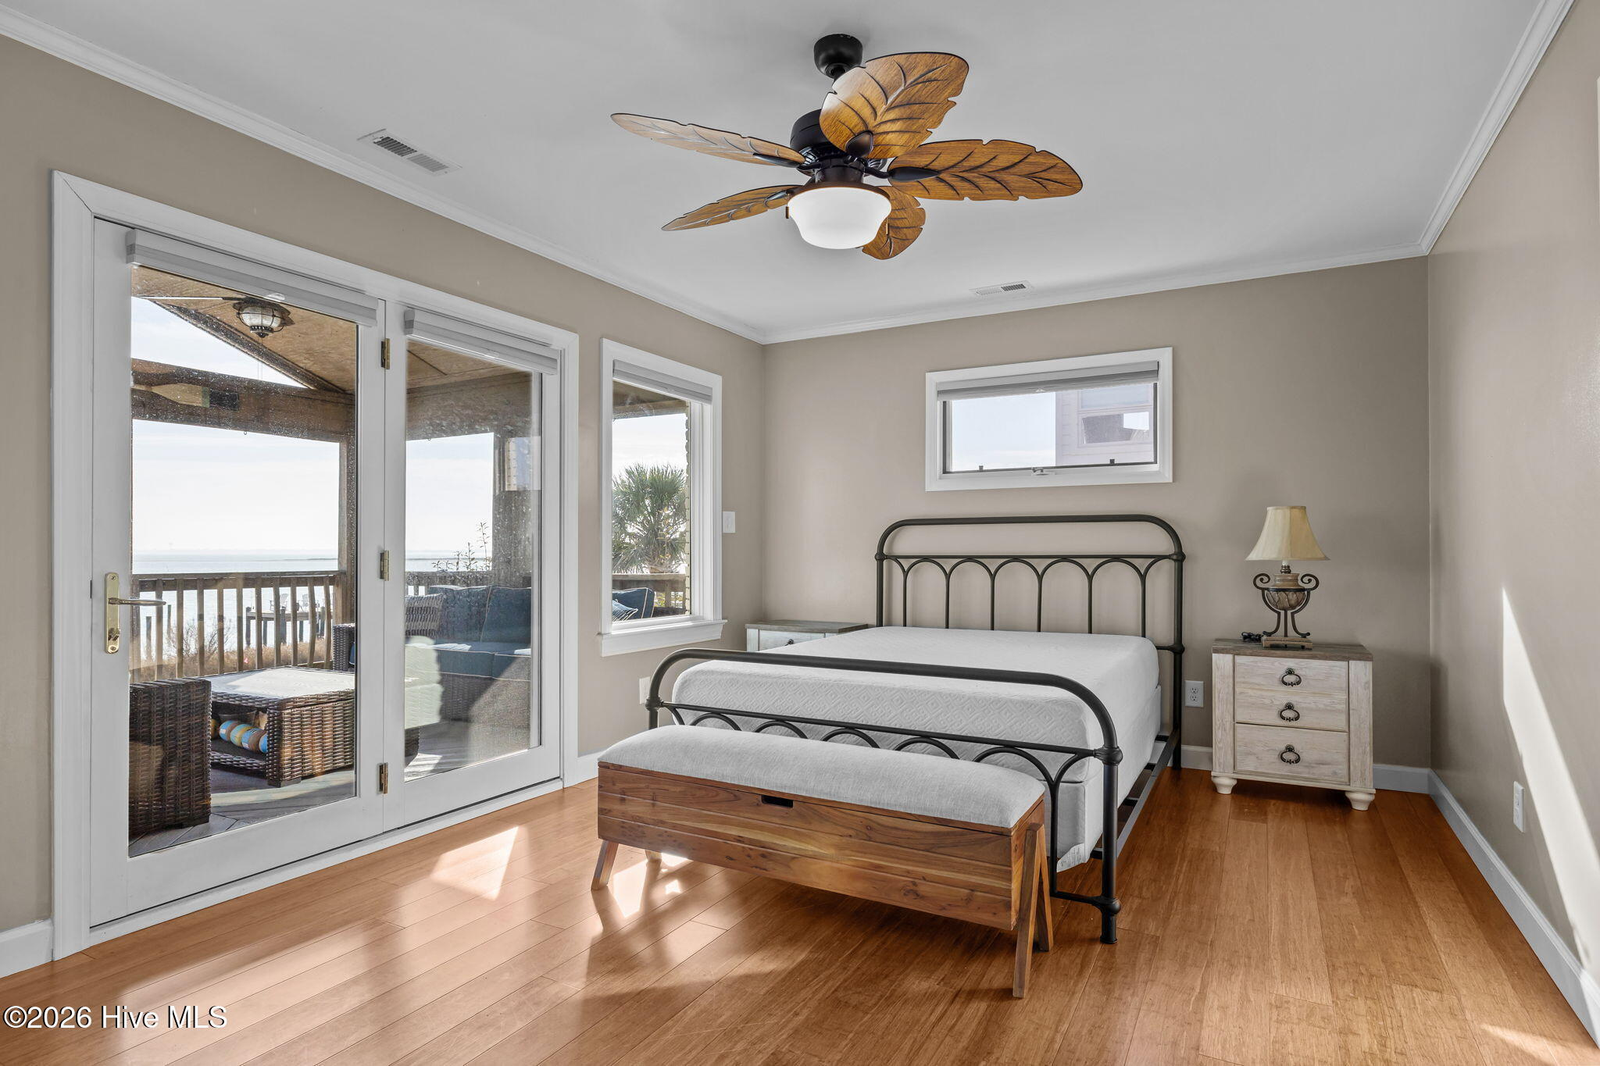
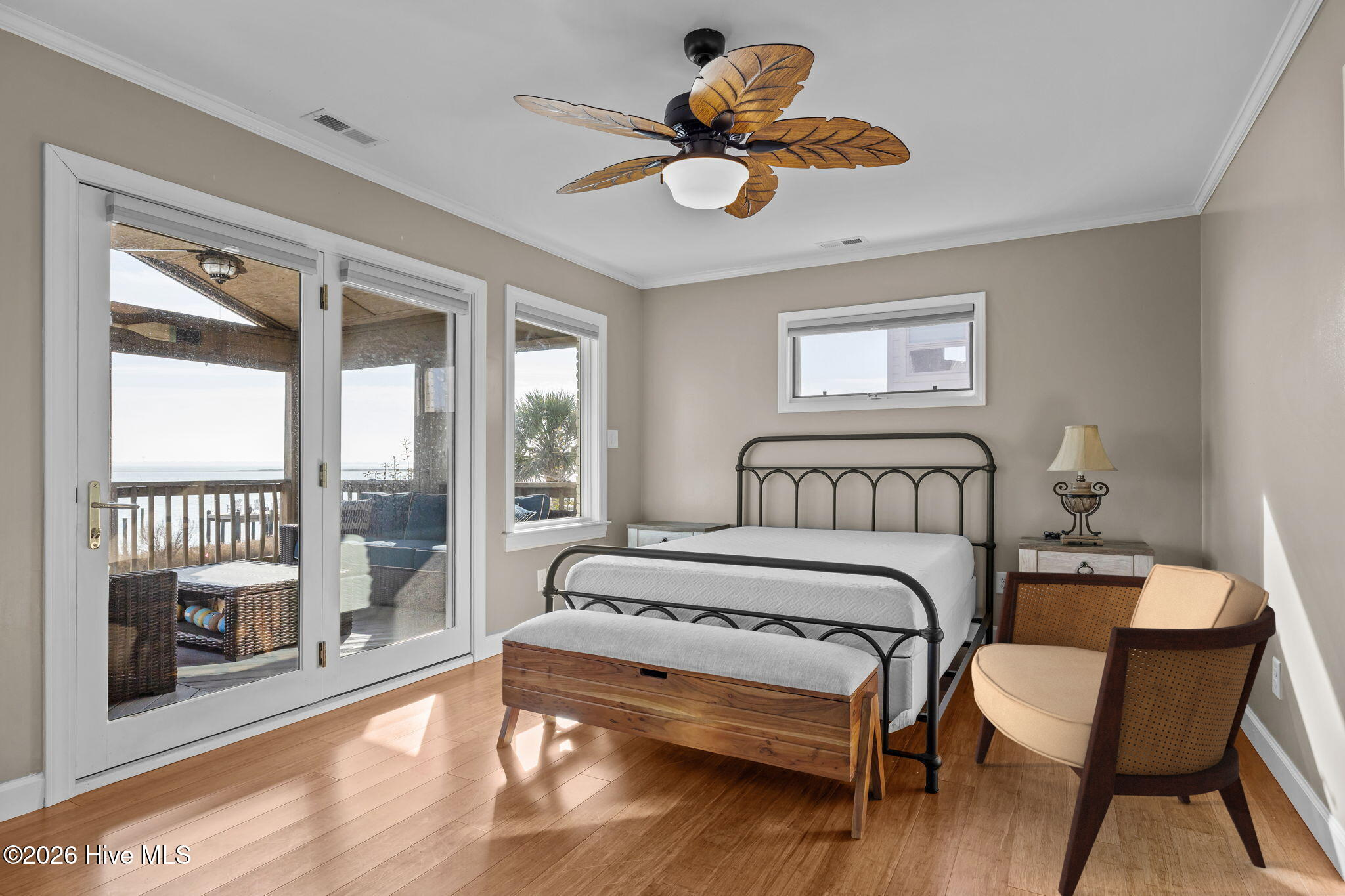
+ armchair [971,563,1277,896]
